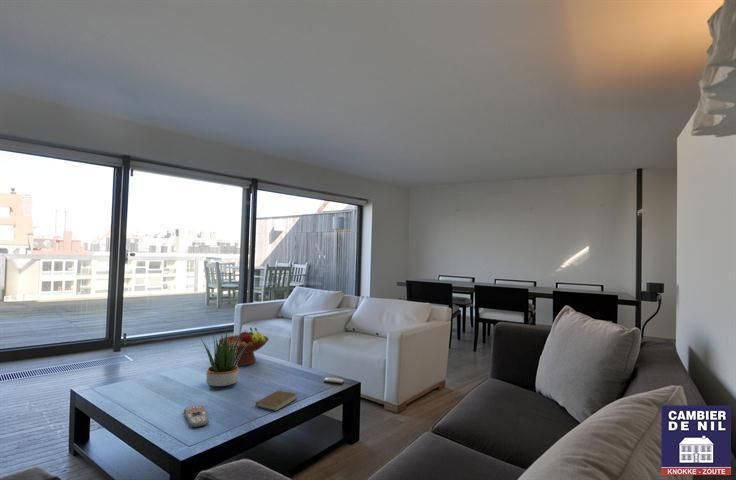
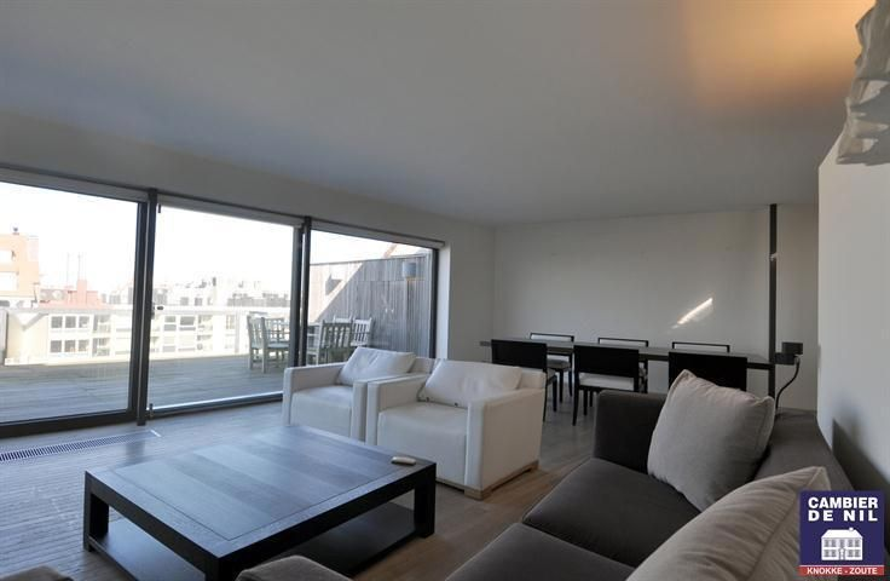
- potted plant [198,329,247,389]
- remote control [183,404,209,429]
- fruit bowl [223,326,270,367]
- book [250,390,298,412]
